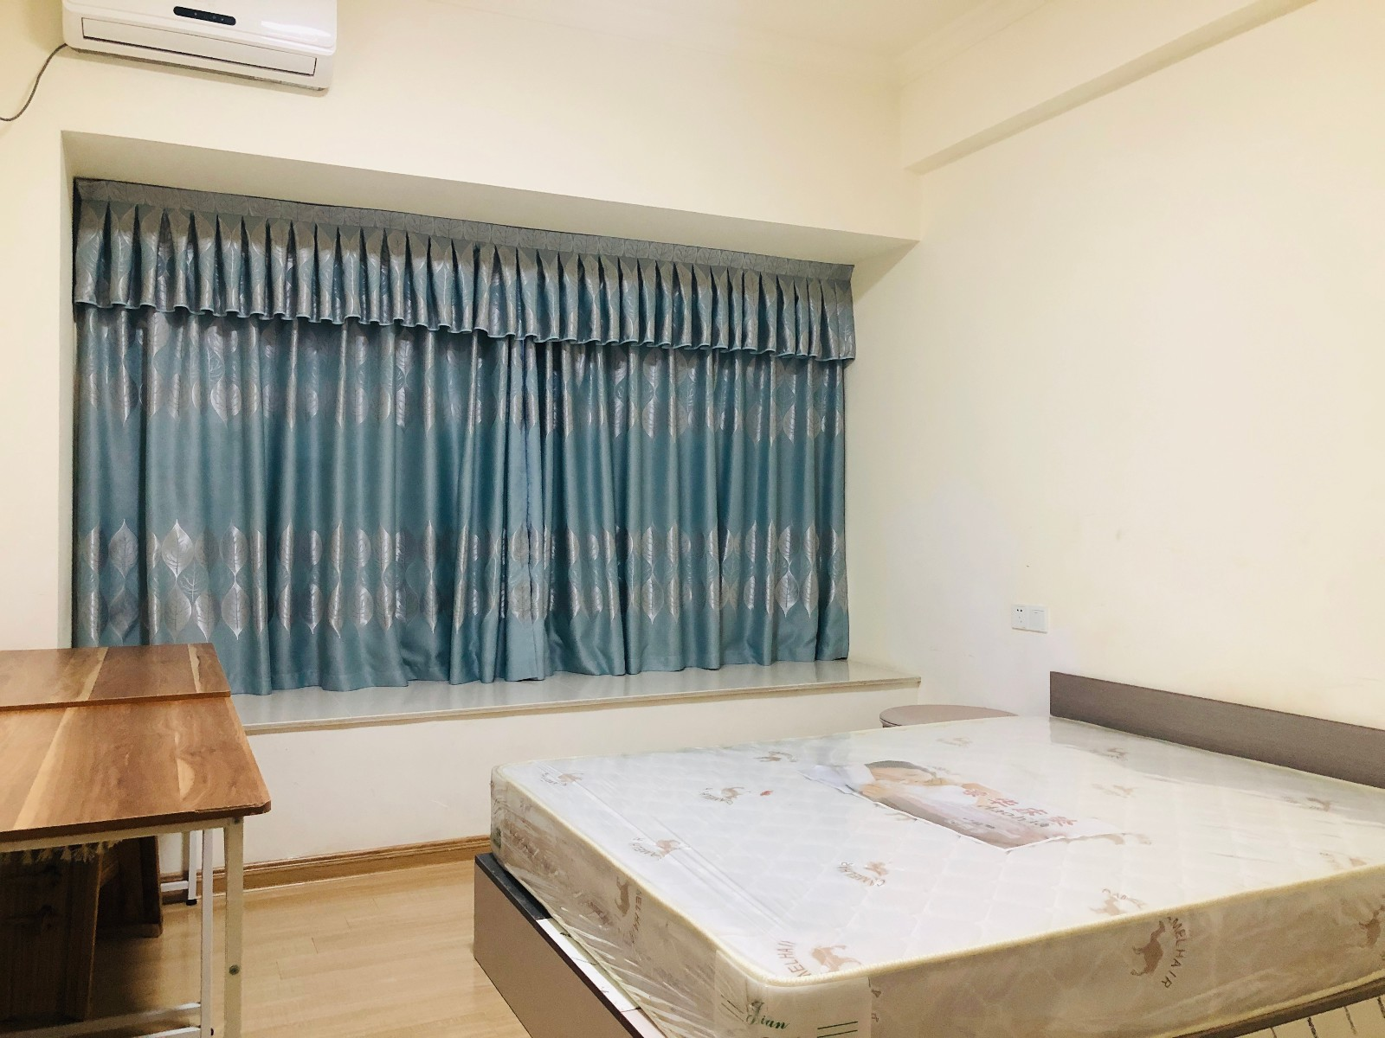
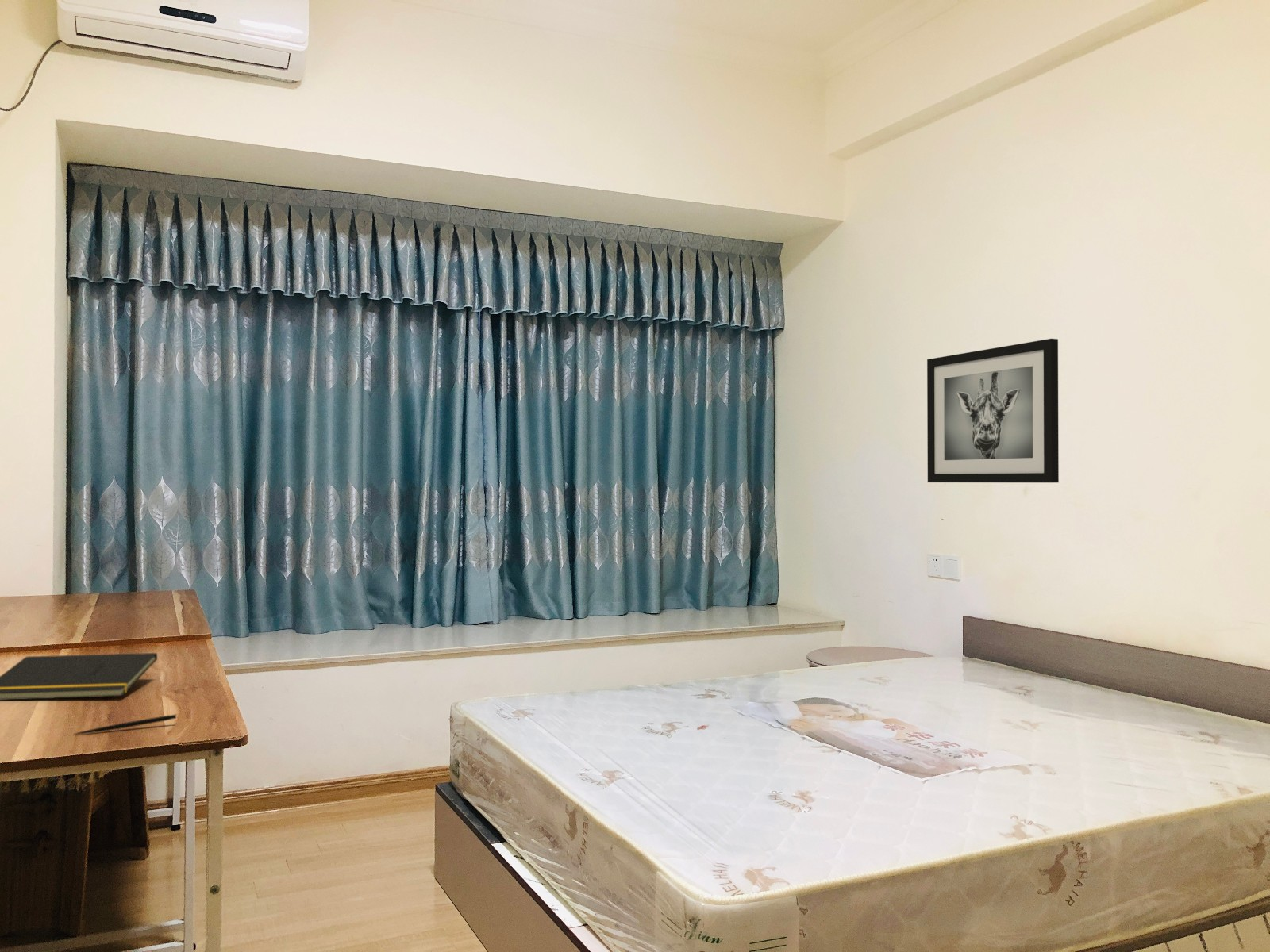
+ pen [72,714,177,735]
+ wall art [926,338,1060,483]
+ notepad [0,652,158,701]
